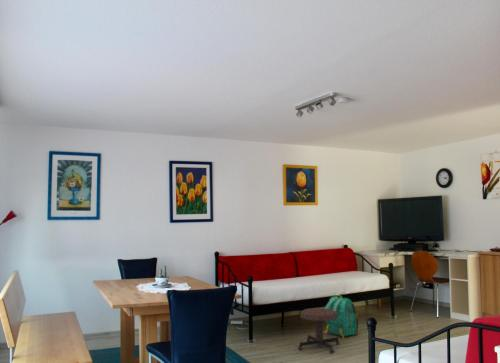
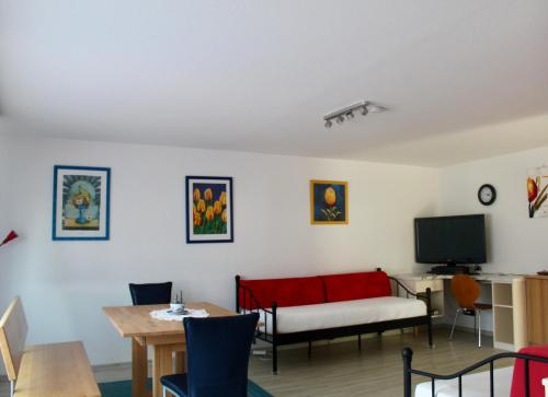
- backpack [324,294,359,340]
- stool [297,307,341,354]
